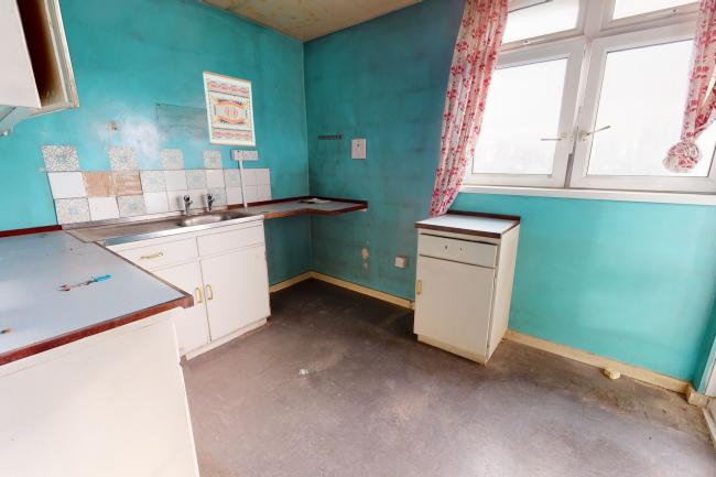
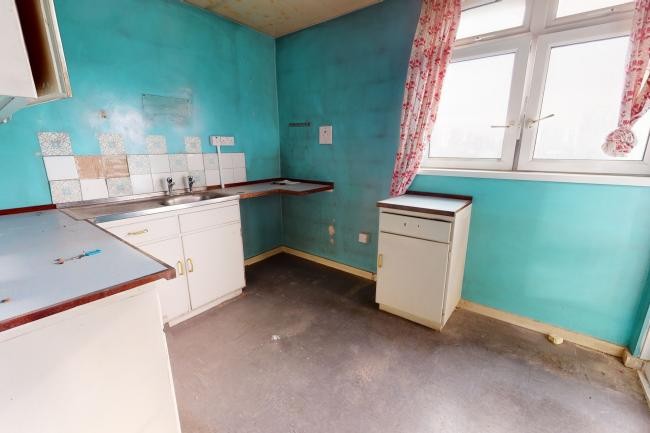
- wall art [202,69,257,148]
